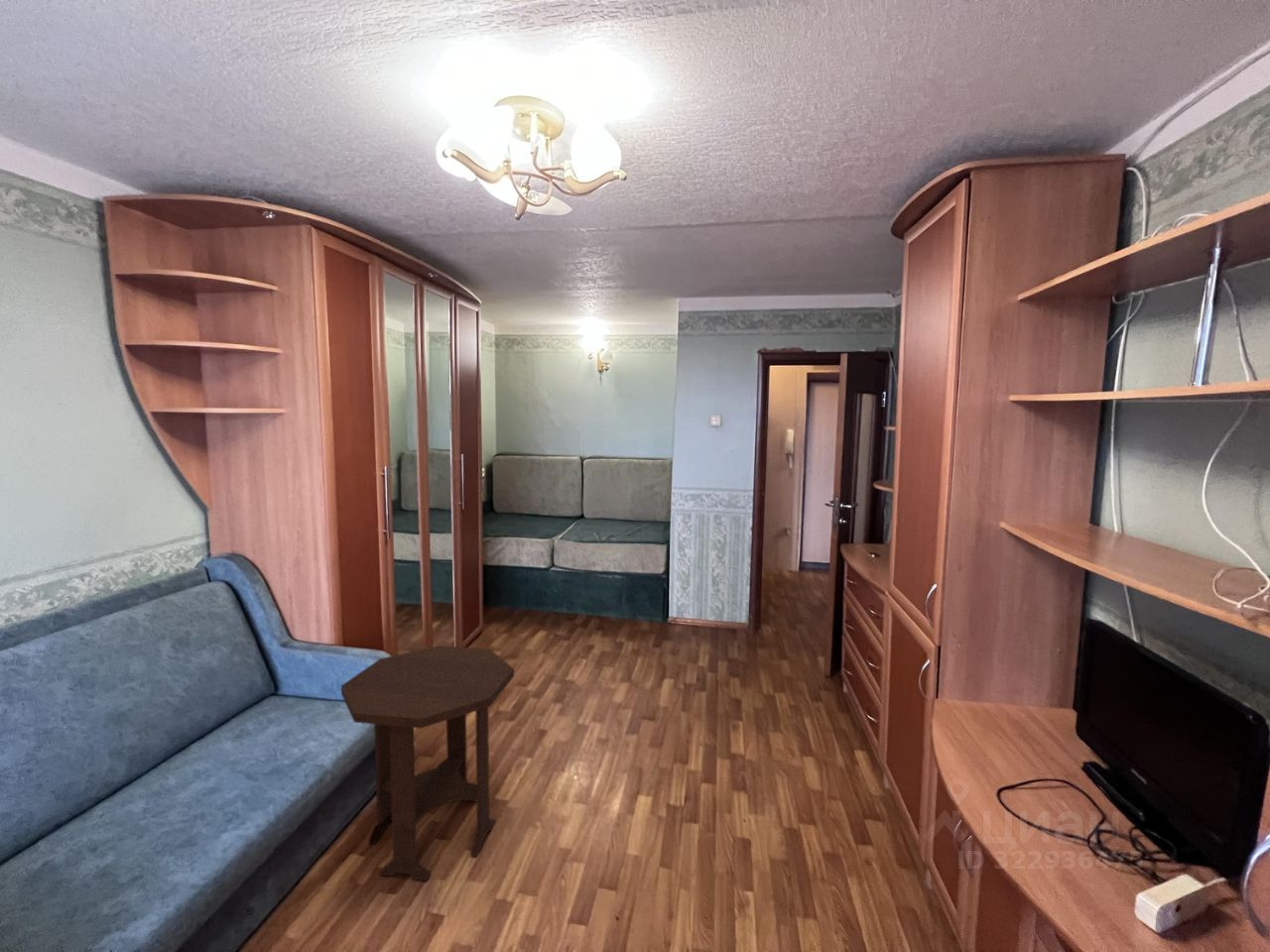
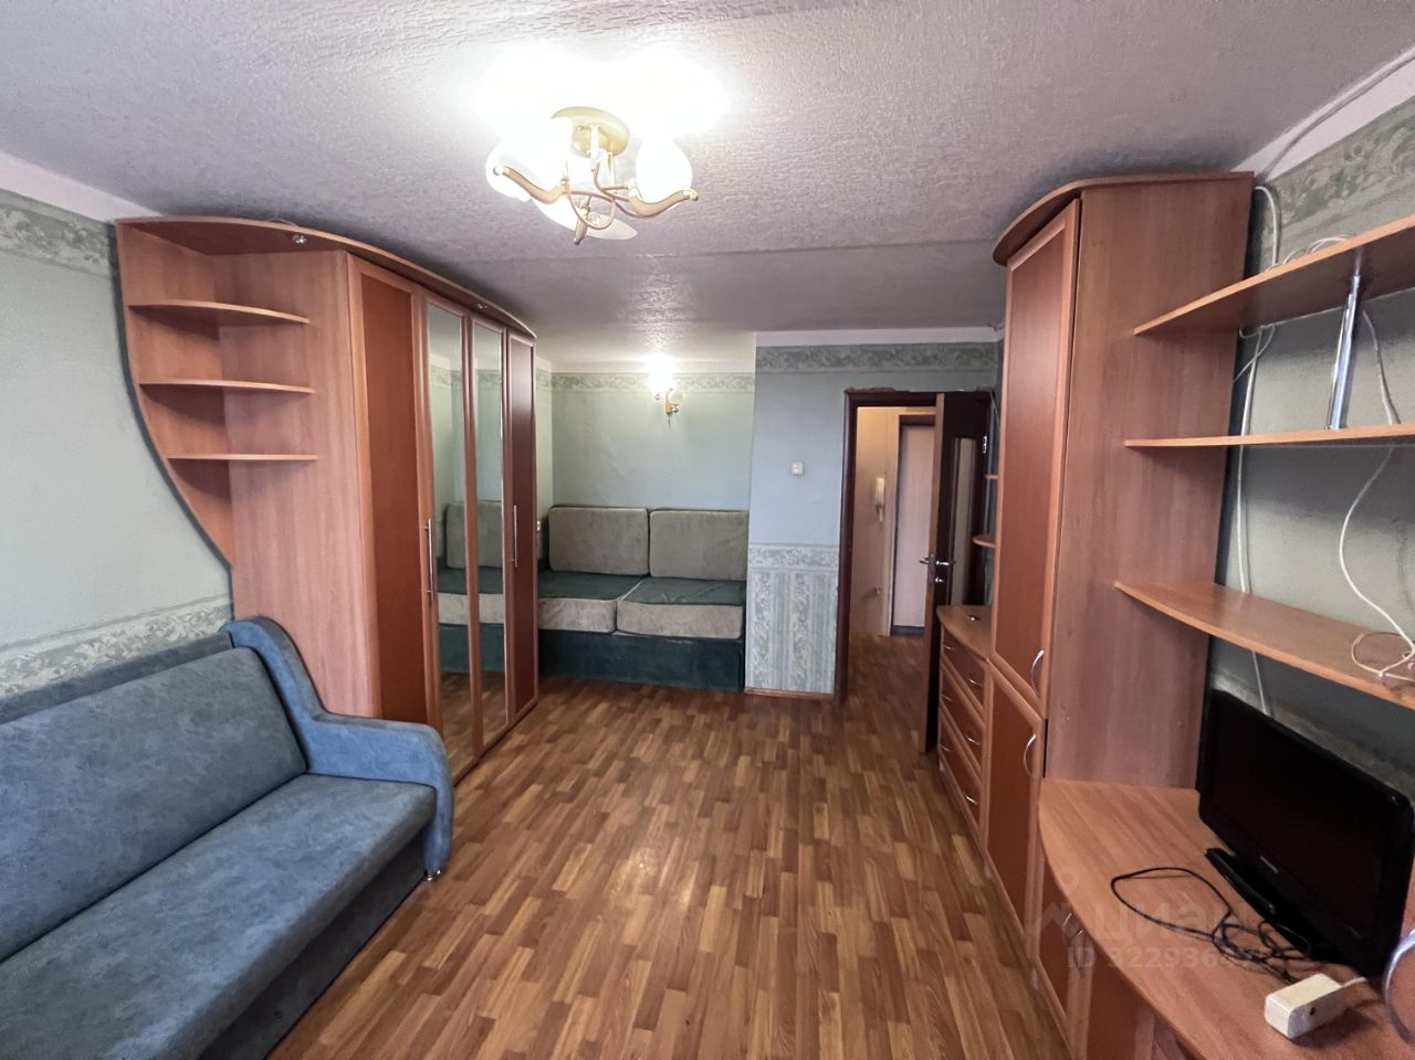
- side table [340,645,515,882]
